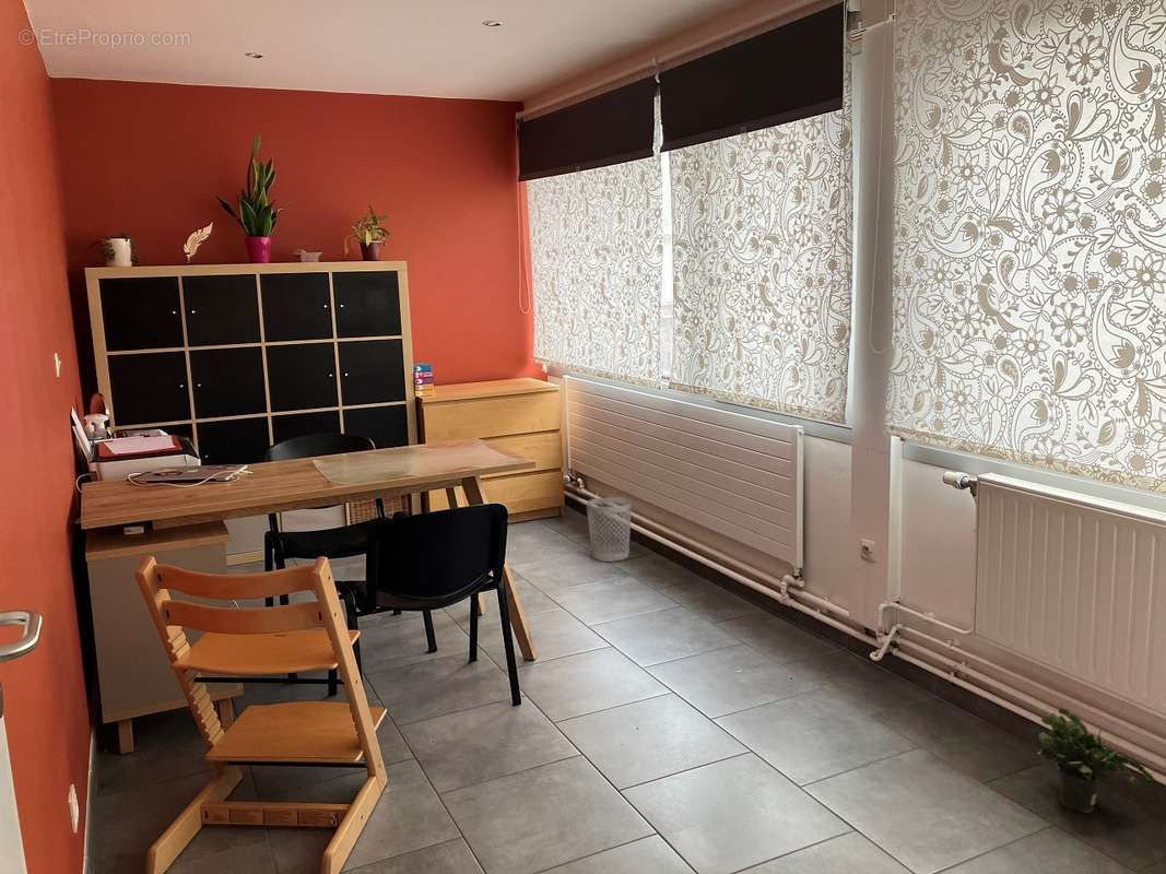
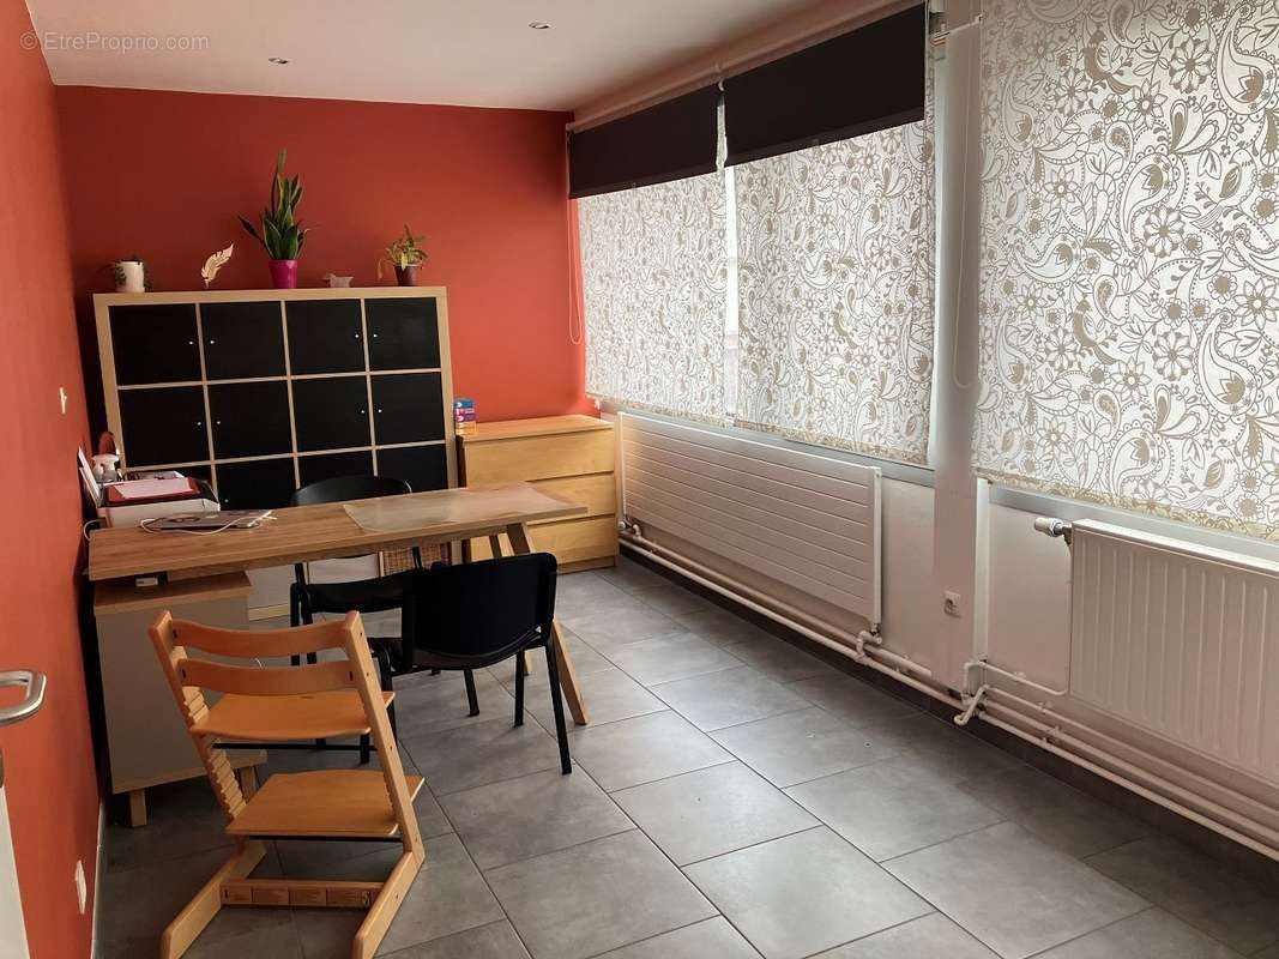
- wastebasket [586,496,633,563]
- potted plant [1037,707,1155,814]
